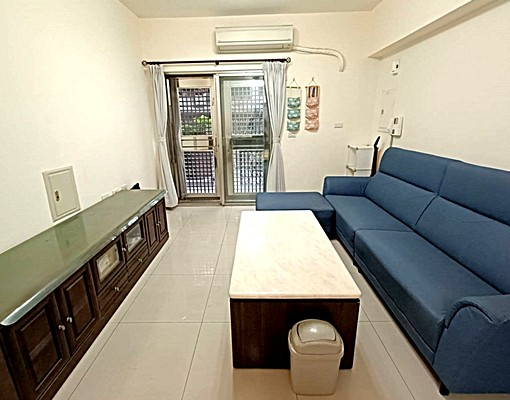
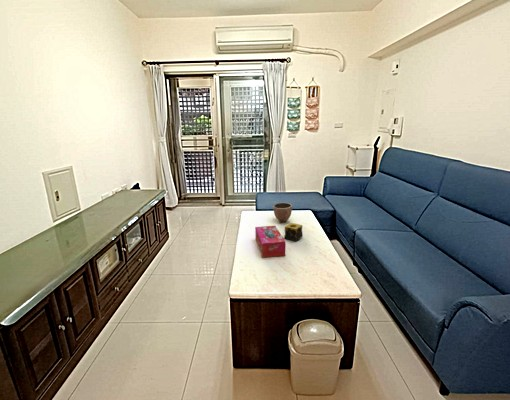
+ tissue box [254,225,287,258]
+ candle [284,222,303,242]
+ decorative bowl [272,202,293,223]
